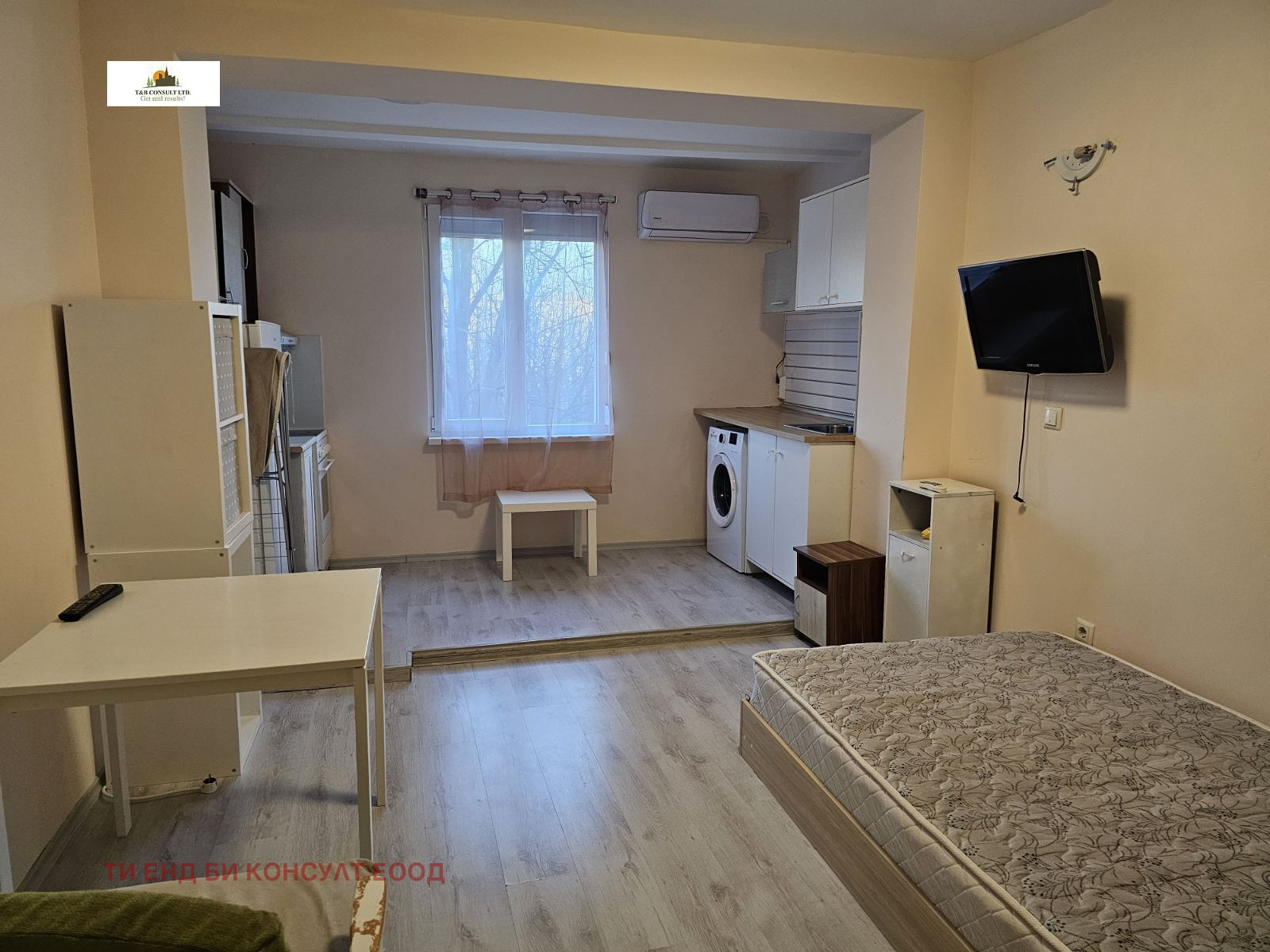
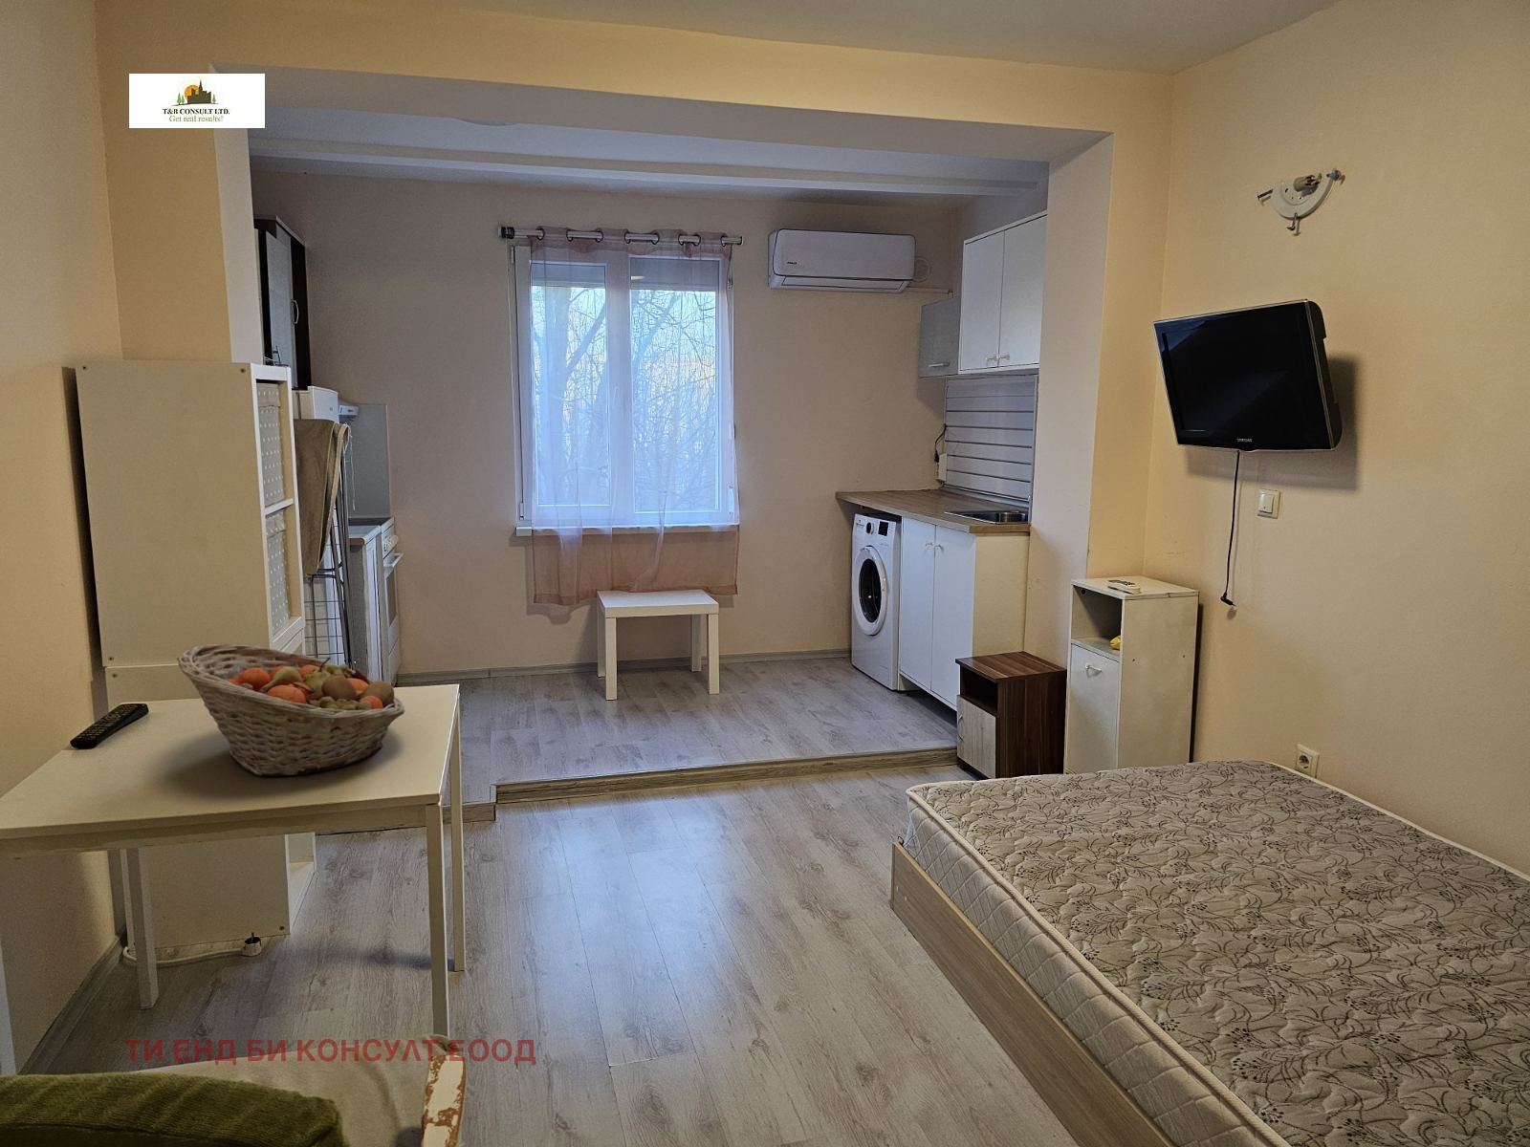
+ fruit basket [176,643,406,777]
